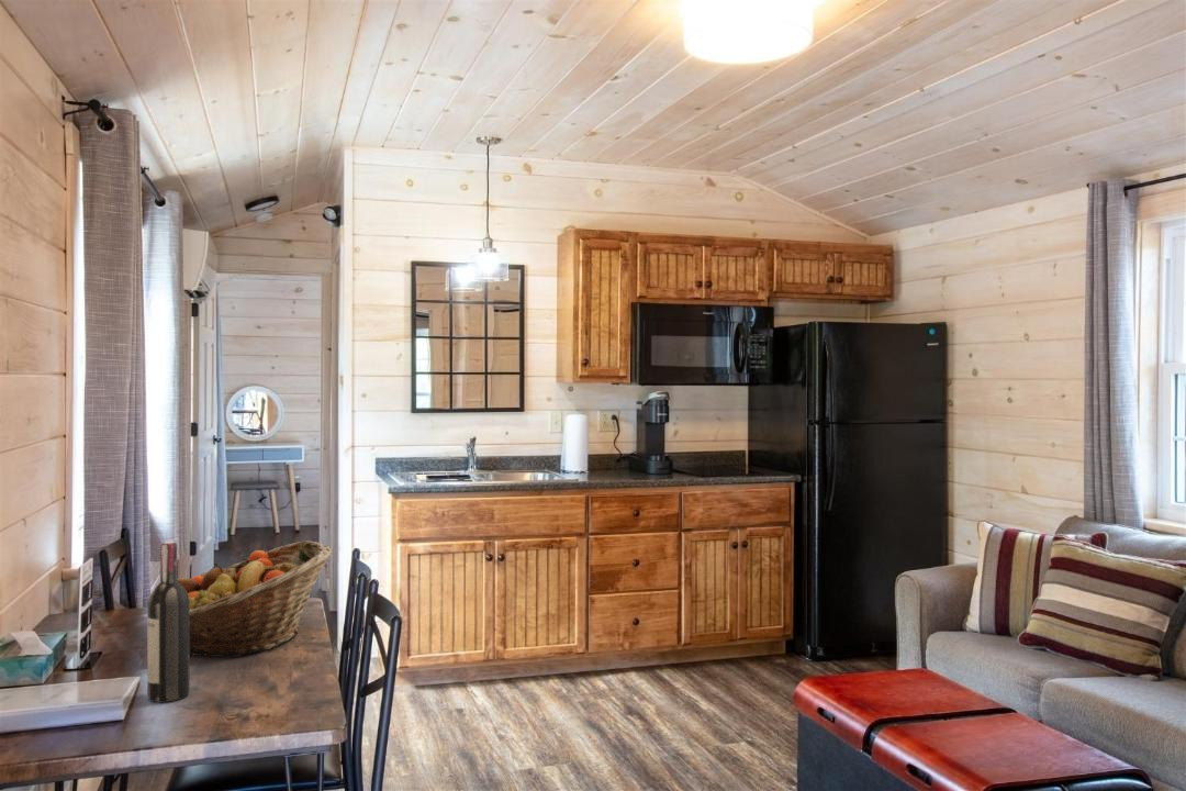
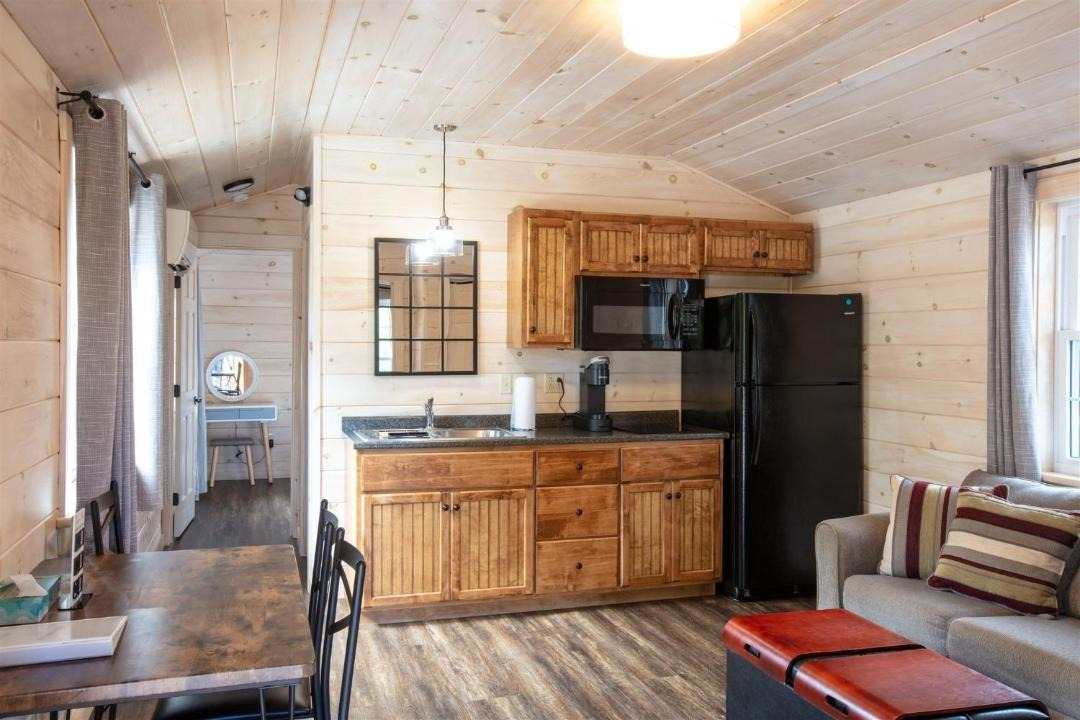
- wine bottle [146,541,190,703]
- fruit basket [177,539,334,658]
